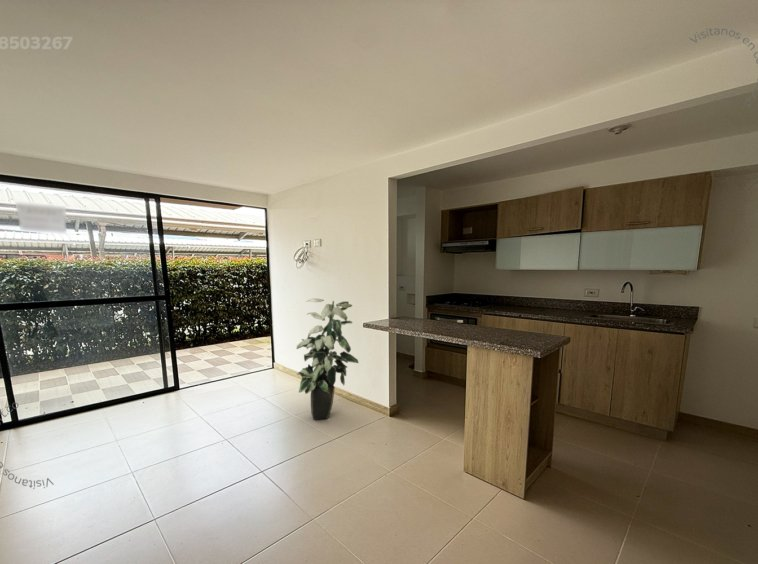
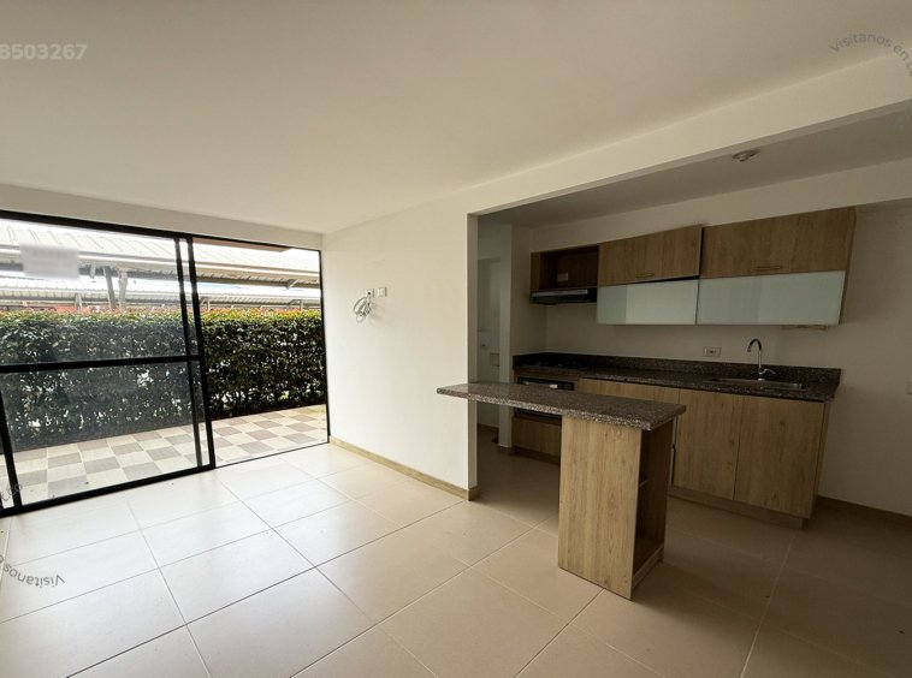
- indoor plant [296,297,360,421]
